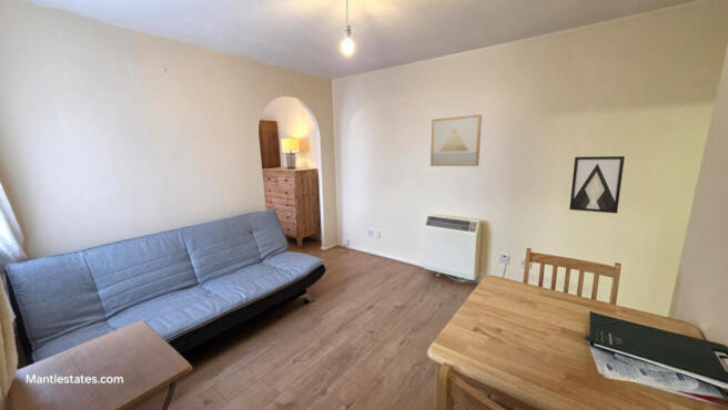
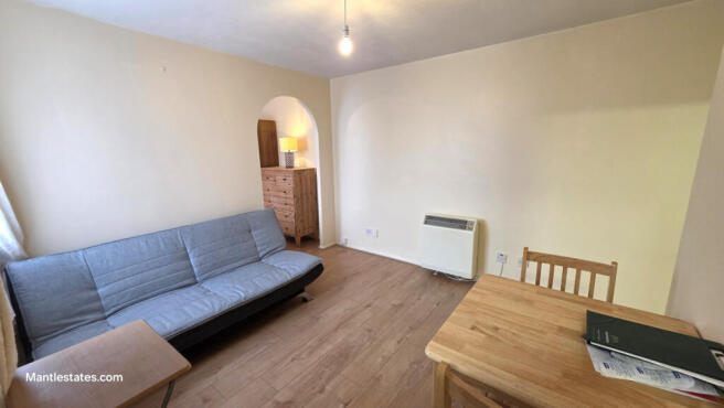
- wall art [568,155,626,214]
- wall art [429,113,483,167]
